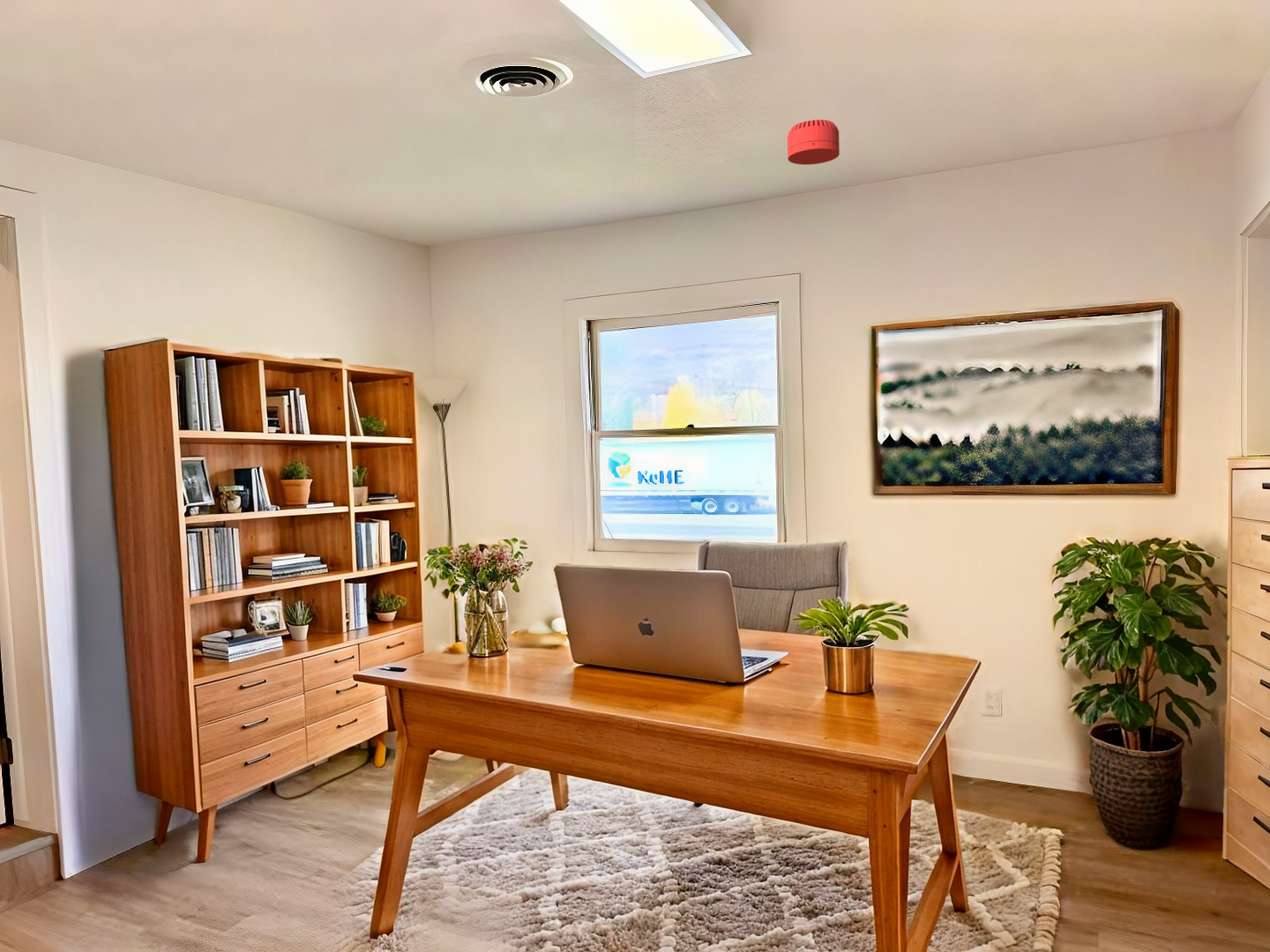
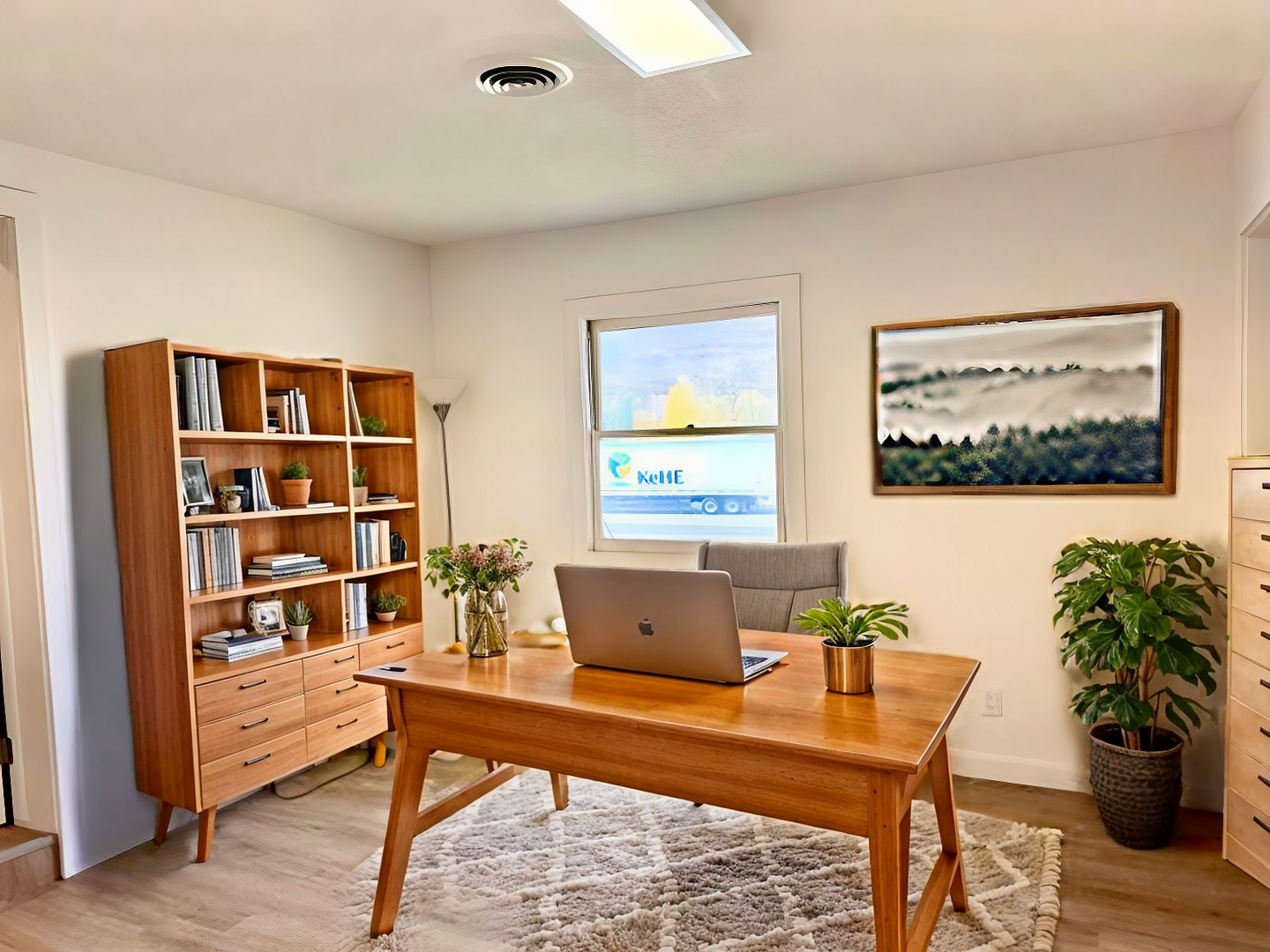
- smoke detector [787,119,840,166]
